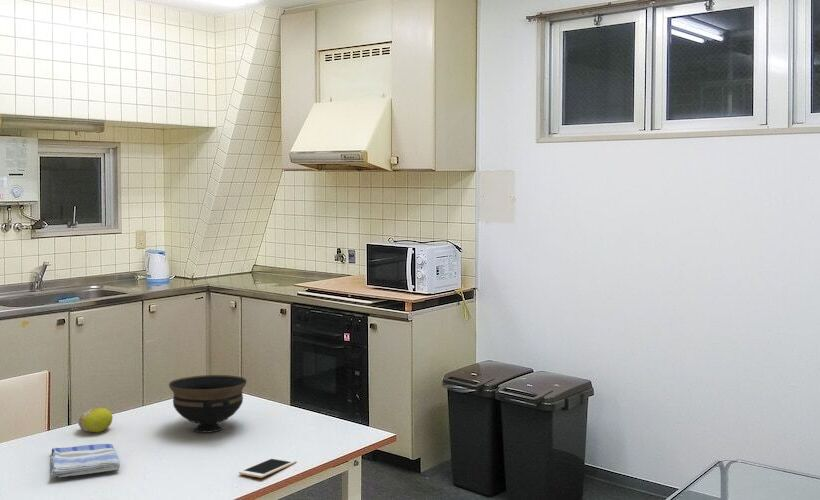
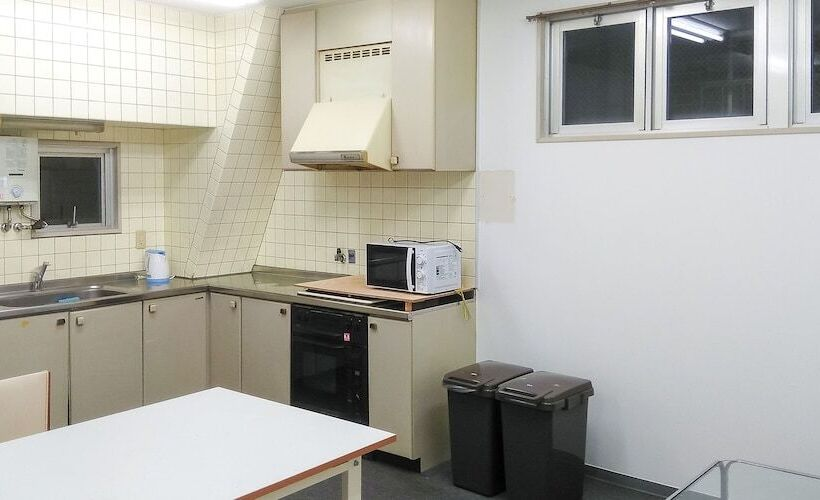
- fruit [77,407,113,433]
- bowl [168,374,248,433]
- cell phone [238,456,298,479]
- dish towel [50,443,121,478]
